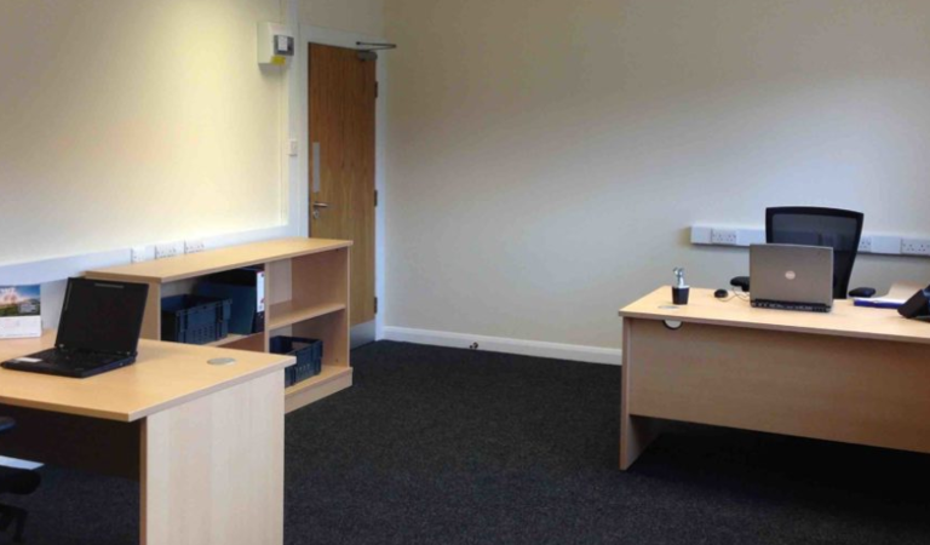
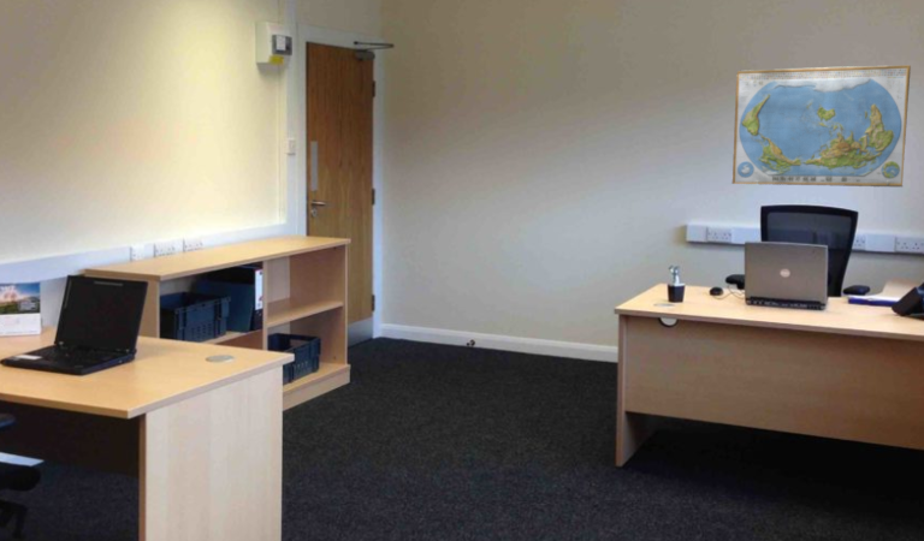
+ world map [730,64,912,188]
